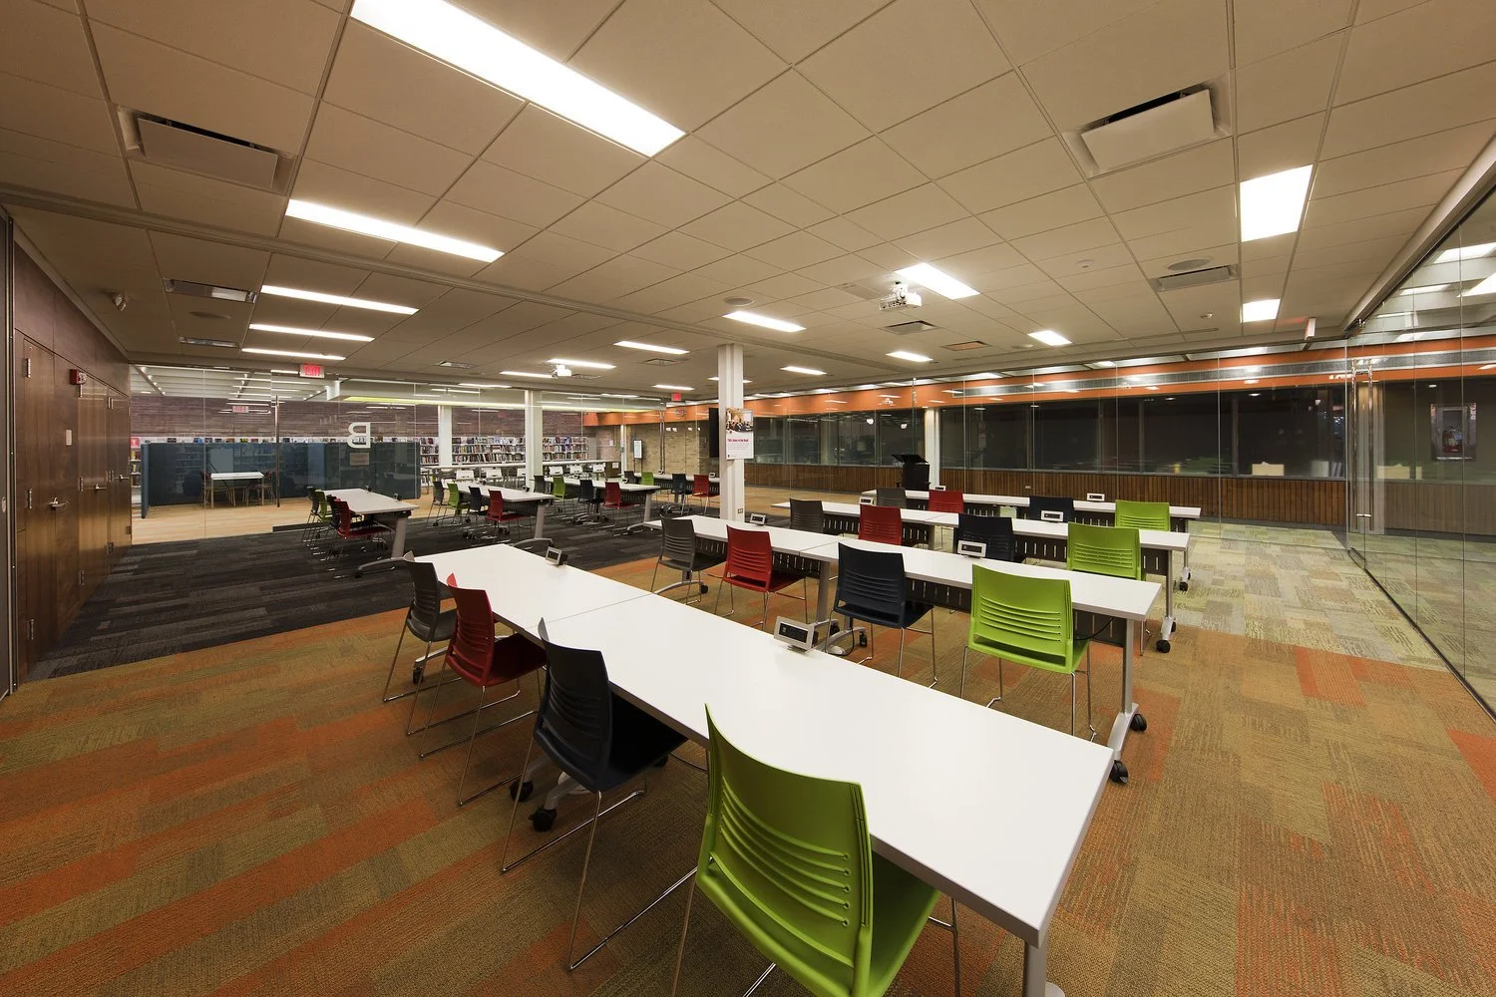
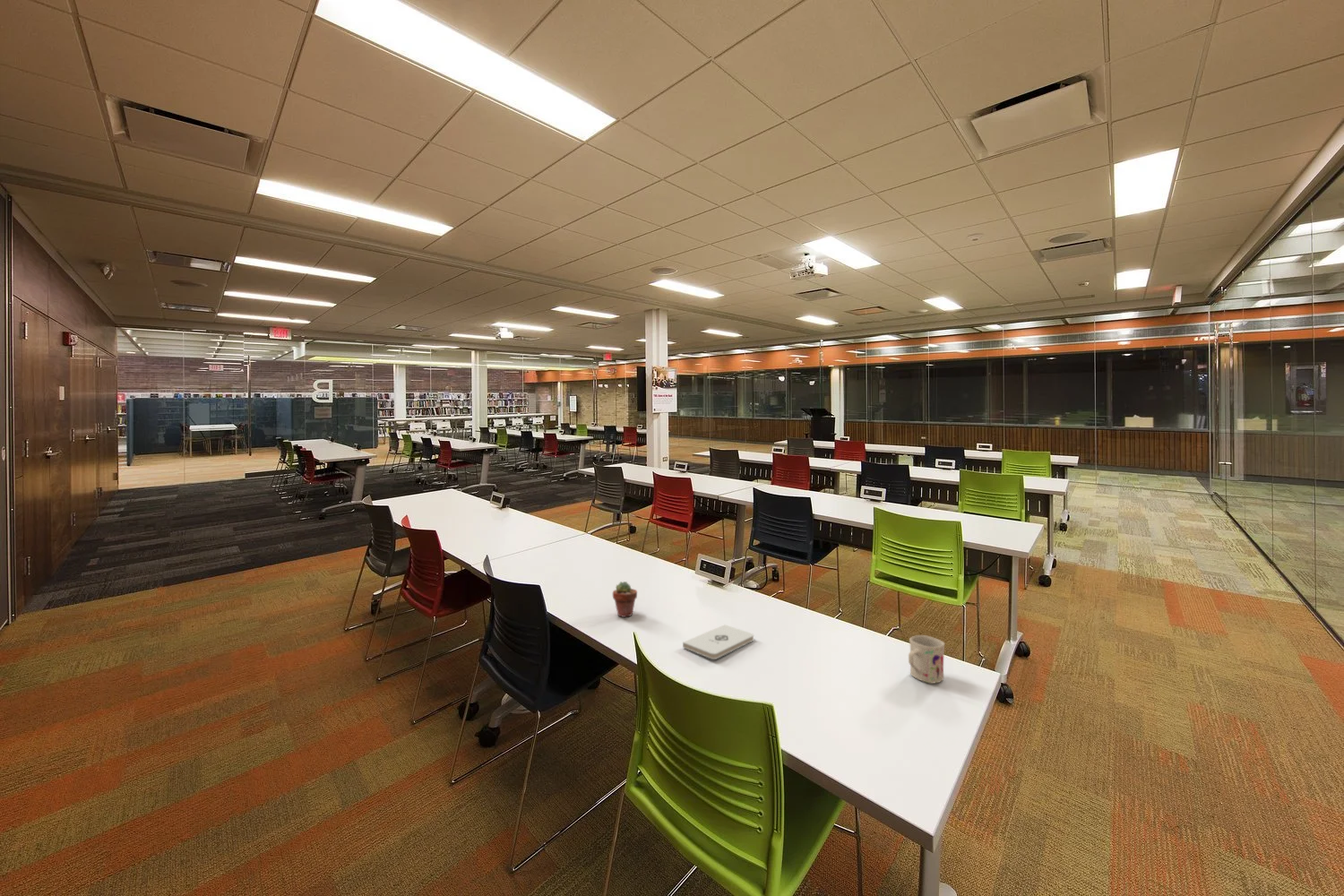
+ notepad [682,624,754,660]
+ mug [908,634,945,685]
+ potted succulent [612,581,638,618]
